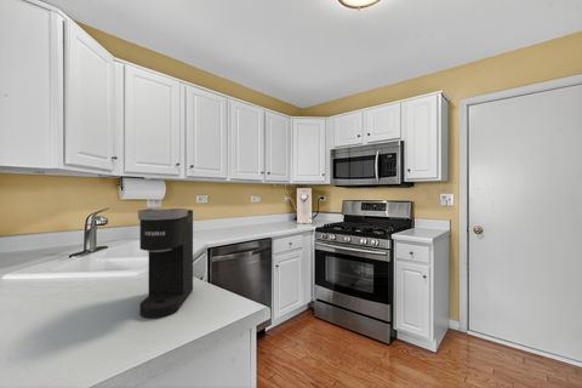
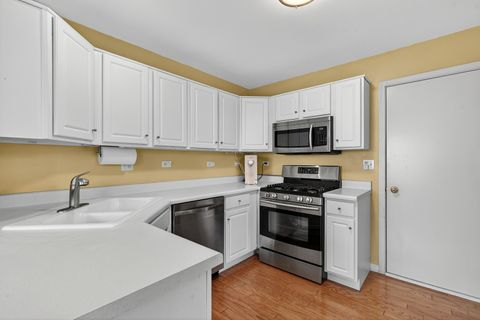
- coffee maker [137,207,194,320]
